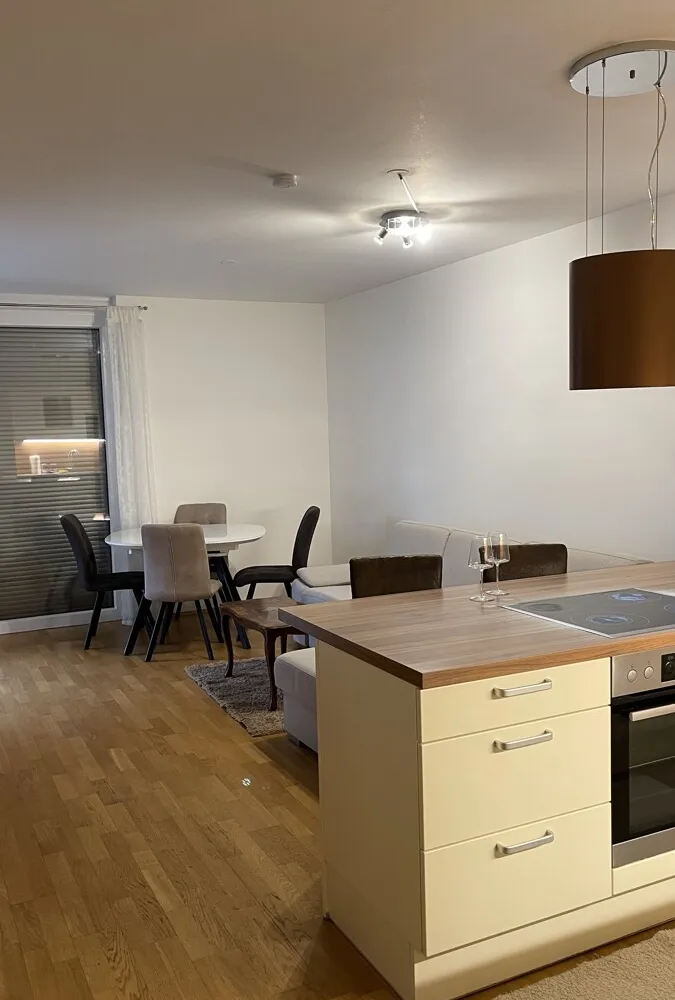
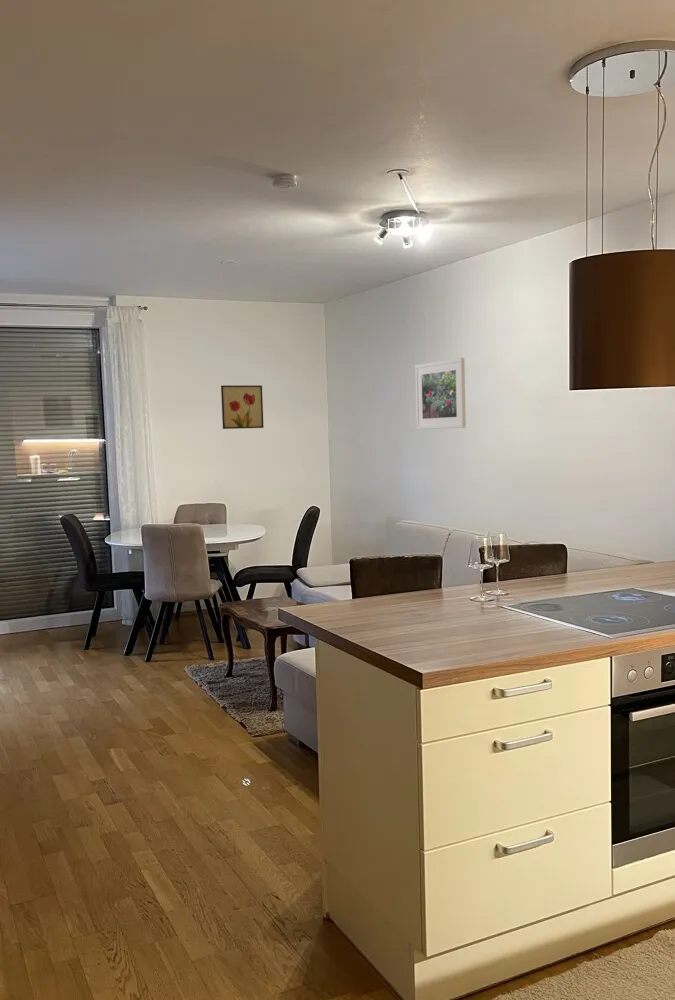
+ wall art [220,384,265,430]
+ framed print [414,357,467,431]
